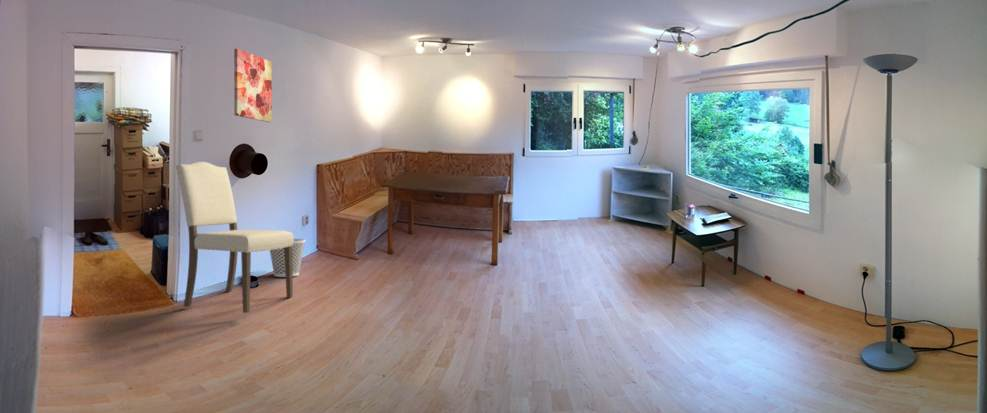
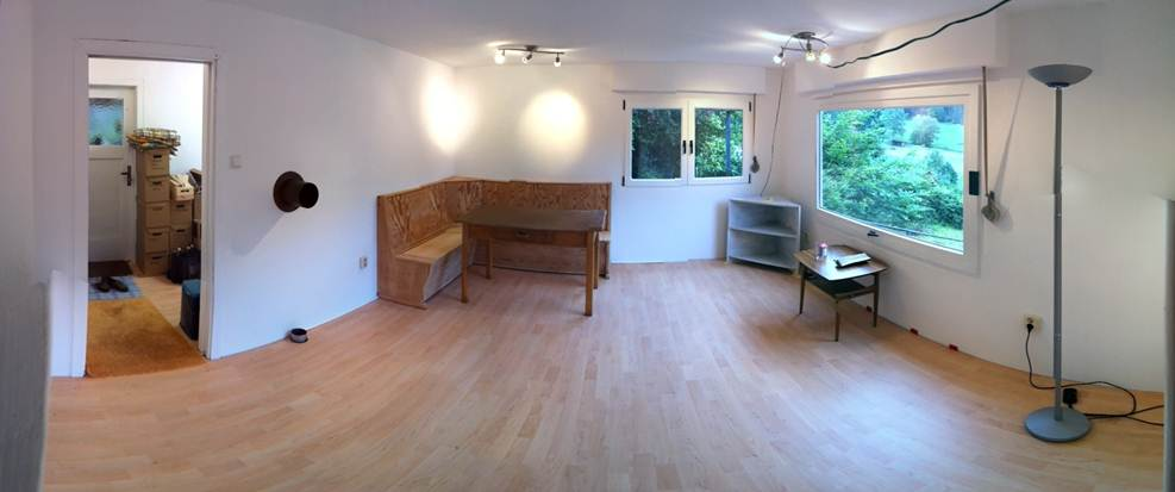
- wall art [233,48,273,123]
- chair [174,161,295,314]
- wastebasket [269,238,307,278]
